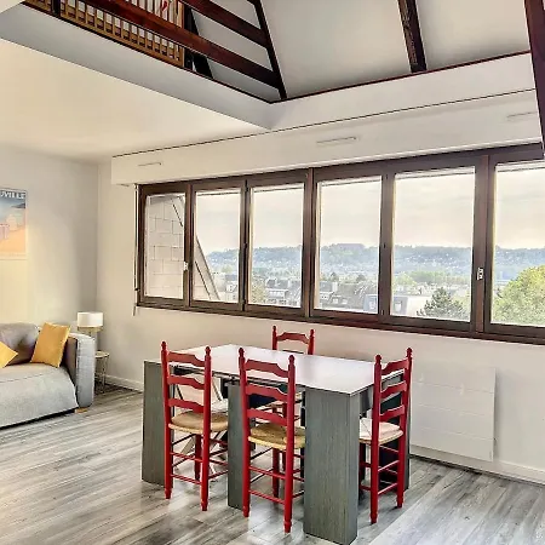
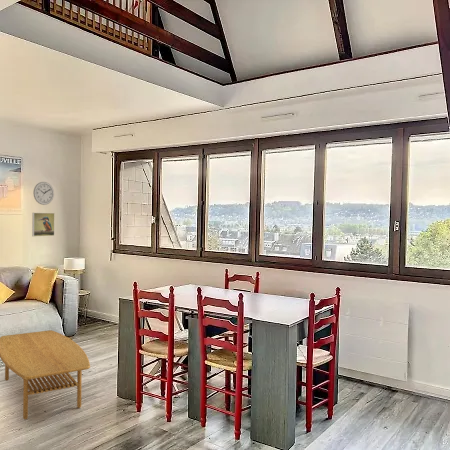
+ wall clock [32,181,55,206]
+ coffee table [0,329,91,420]
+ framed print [31,212,56,237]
